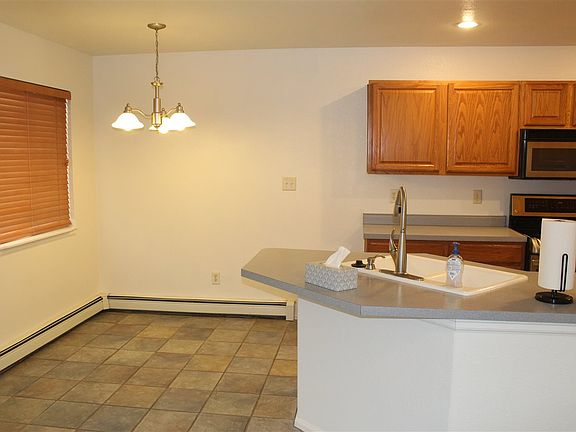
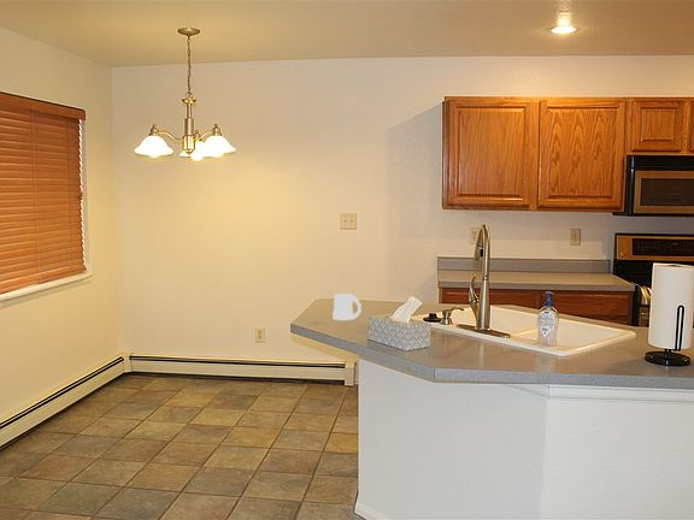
+ mug [331,292,363,321]
